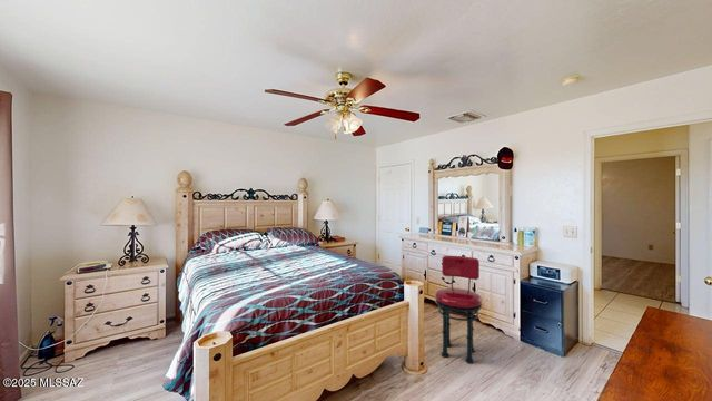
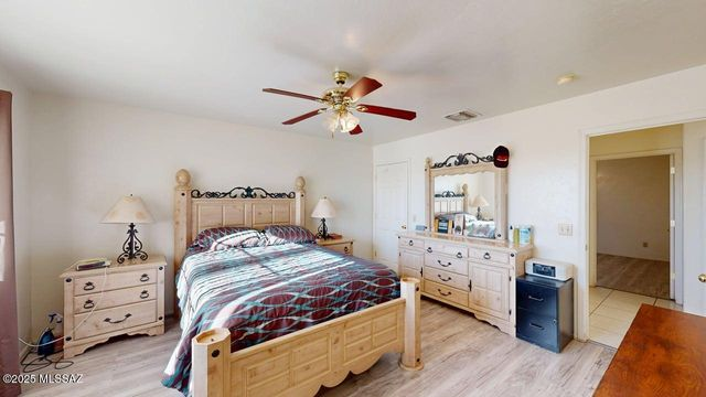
- stool [434,255,483,364]
